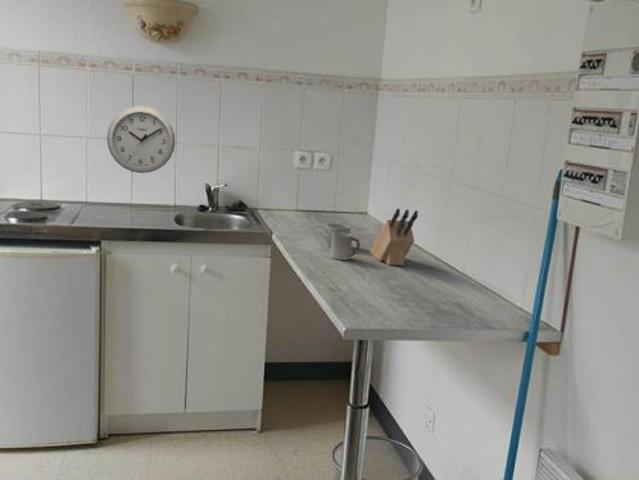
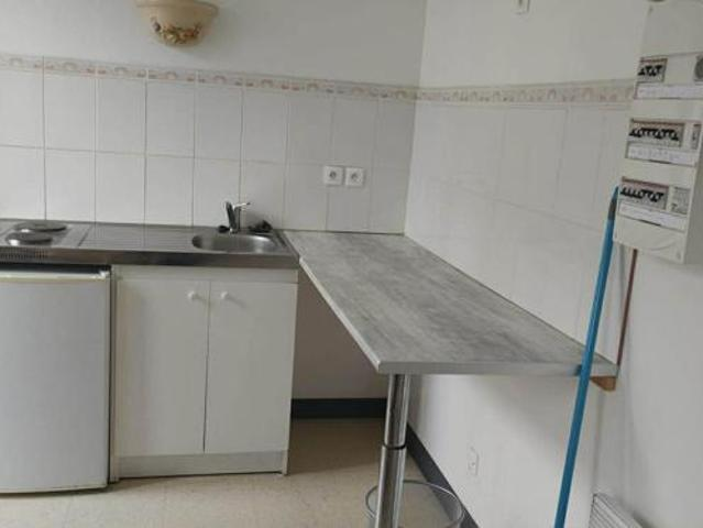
- knife block [369,208,419,266]
- mug [318,223,352,248]
- wall clock [106,106,176,174]
- cup [329,233,361,261]
